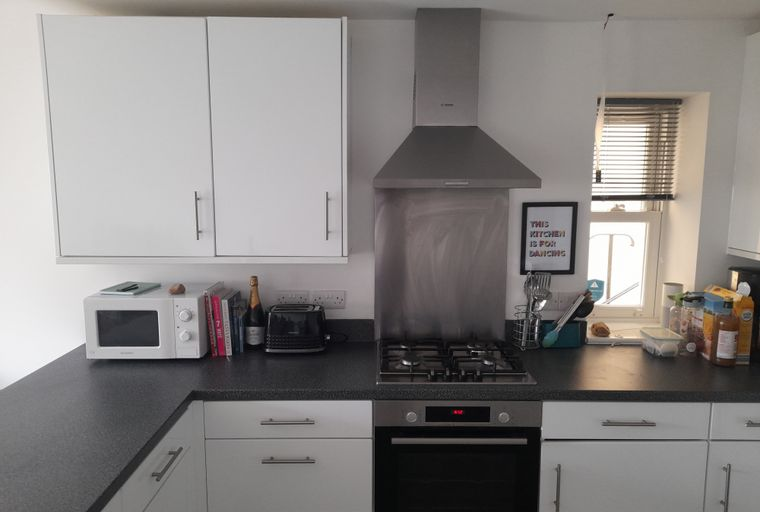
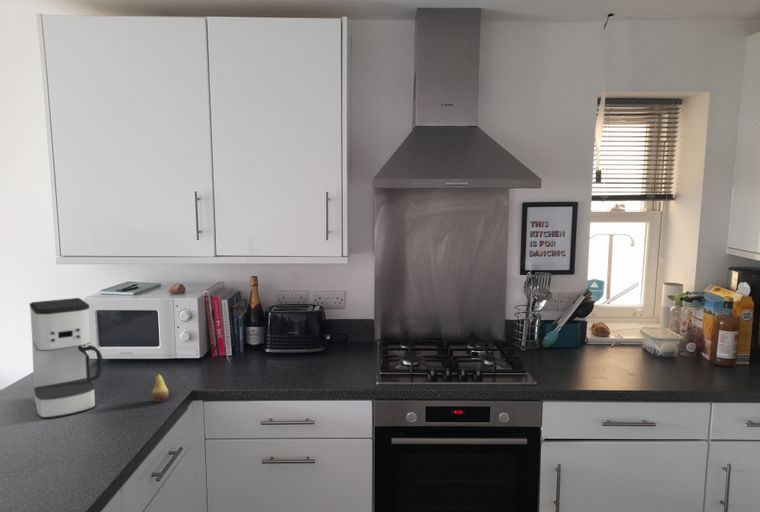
+ fruit [151,369,169,403]
+ coffee maker [29,297,104,420]
